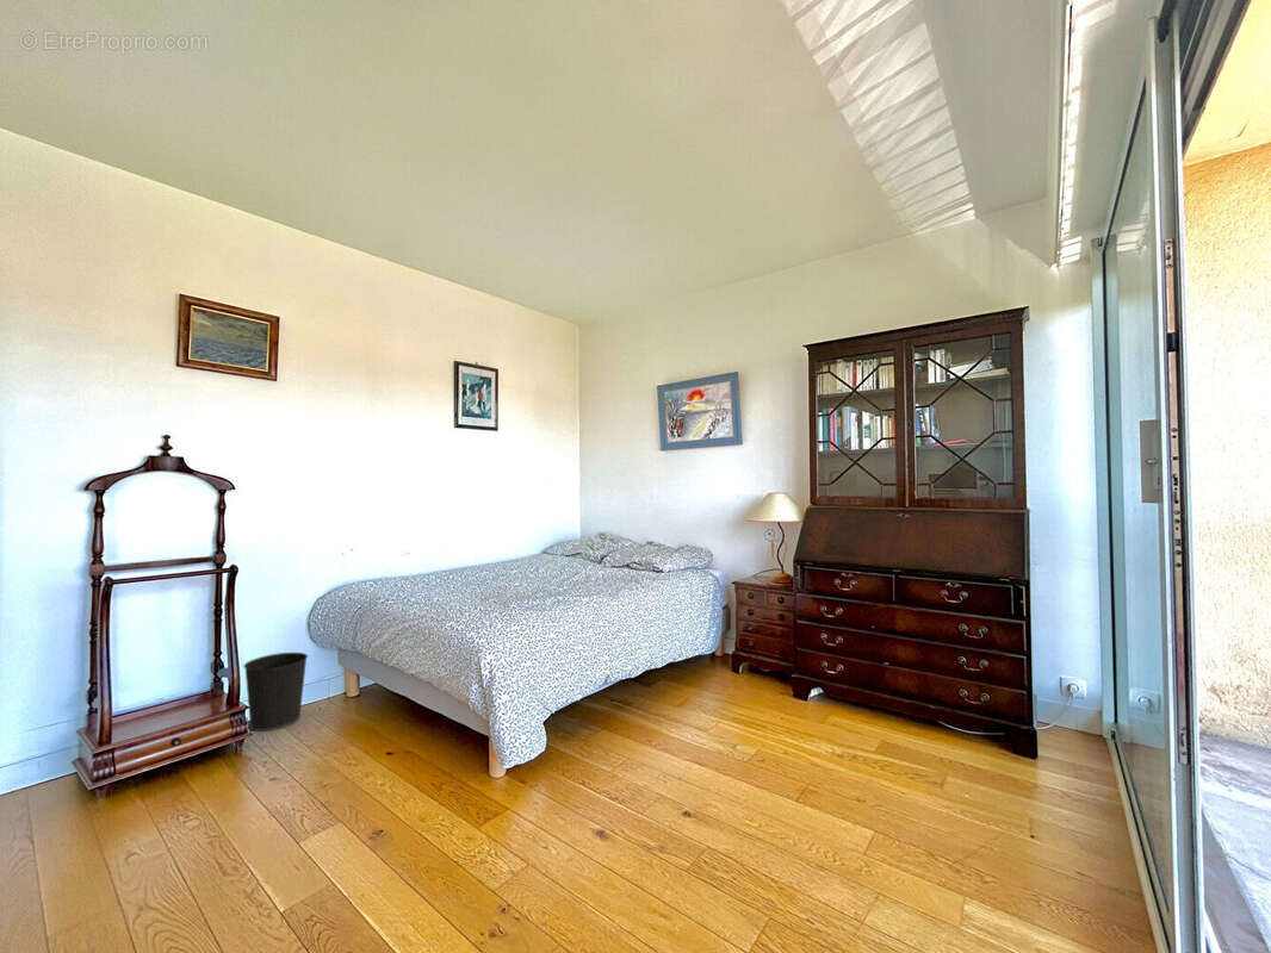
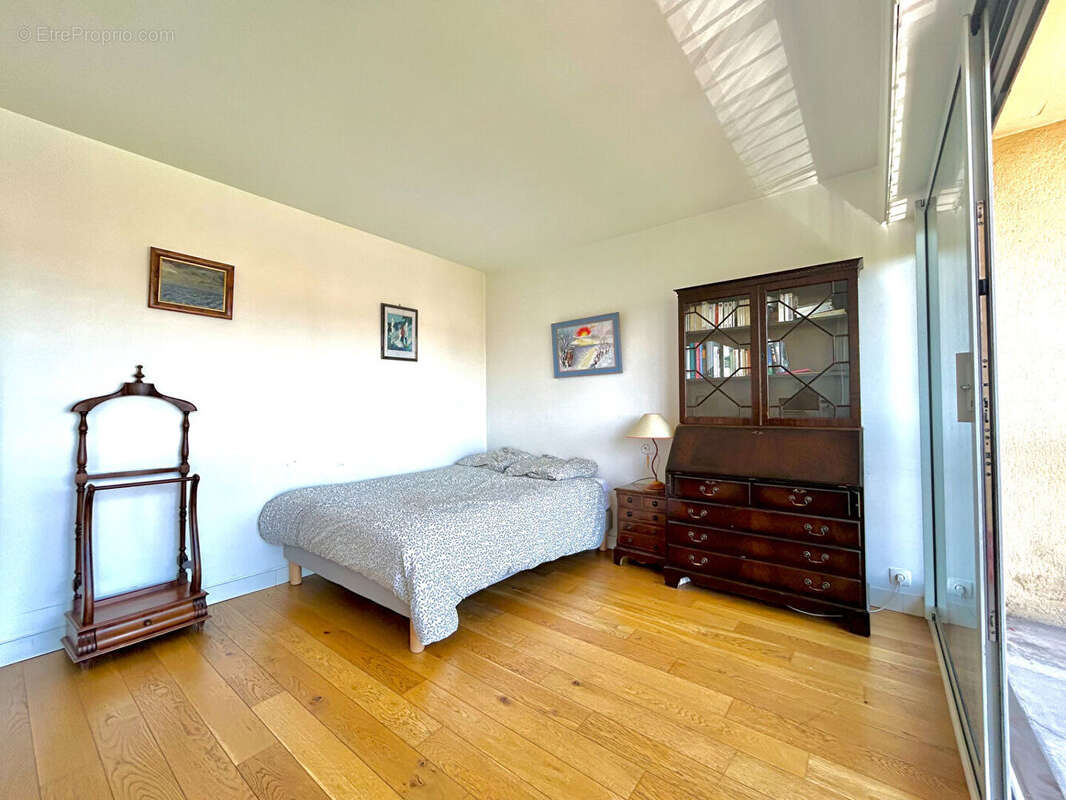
- wastebasket [242,652,309,733]
